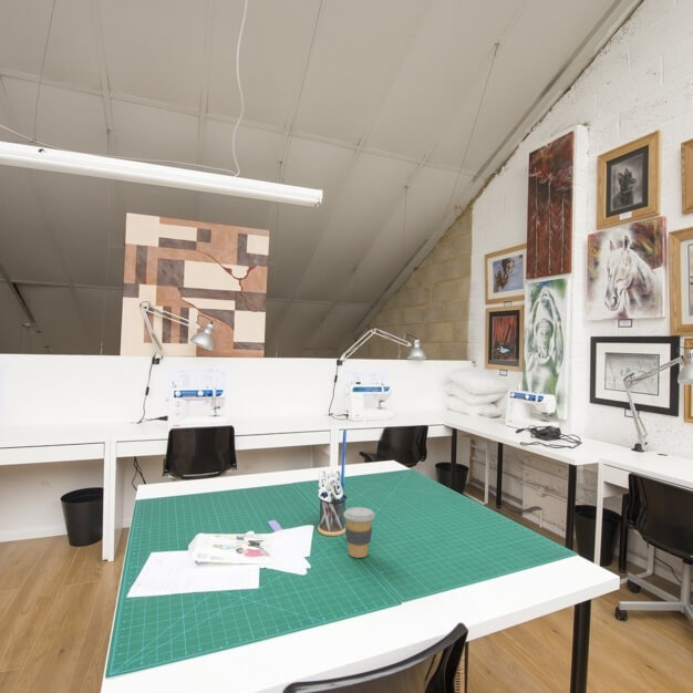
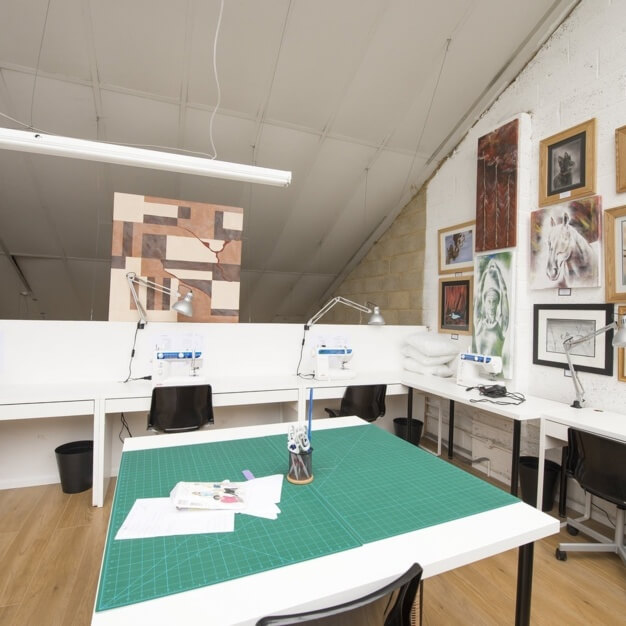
- coffee cup [343,506,376,559]
